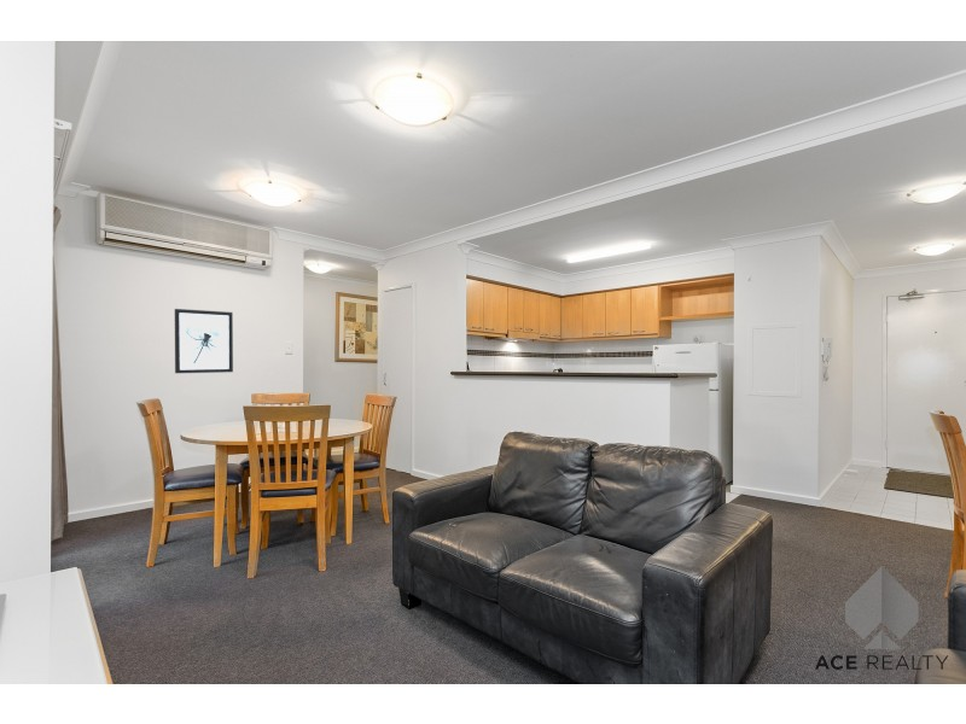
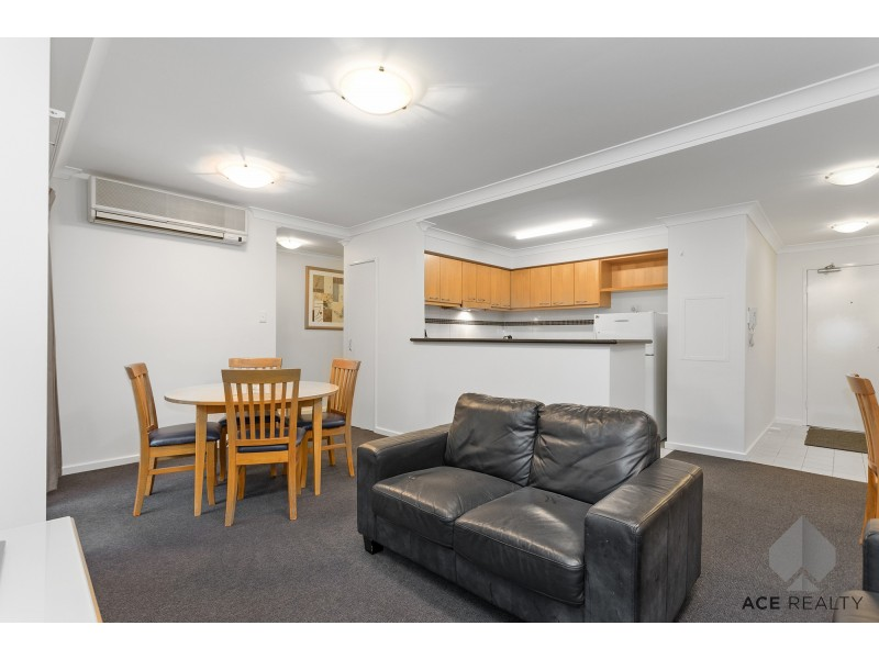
- wall art [174,308,234,374]
